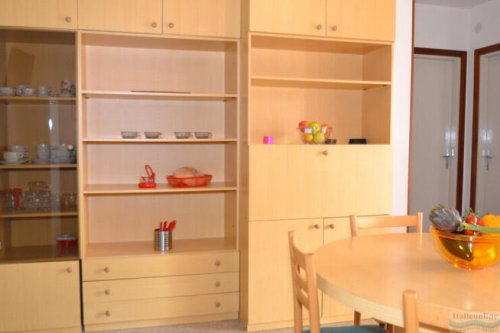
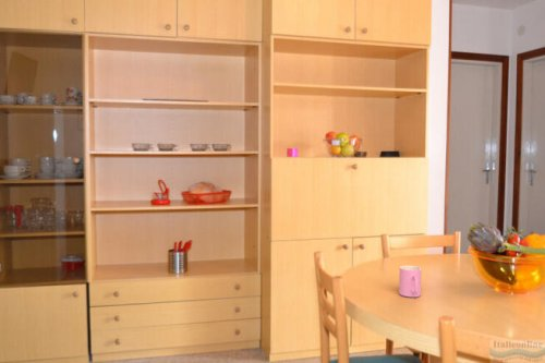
+ cup [398,265,422,298]
